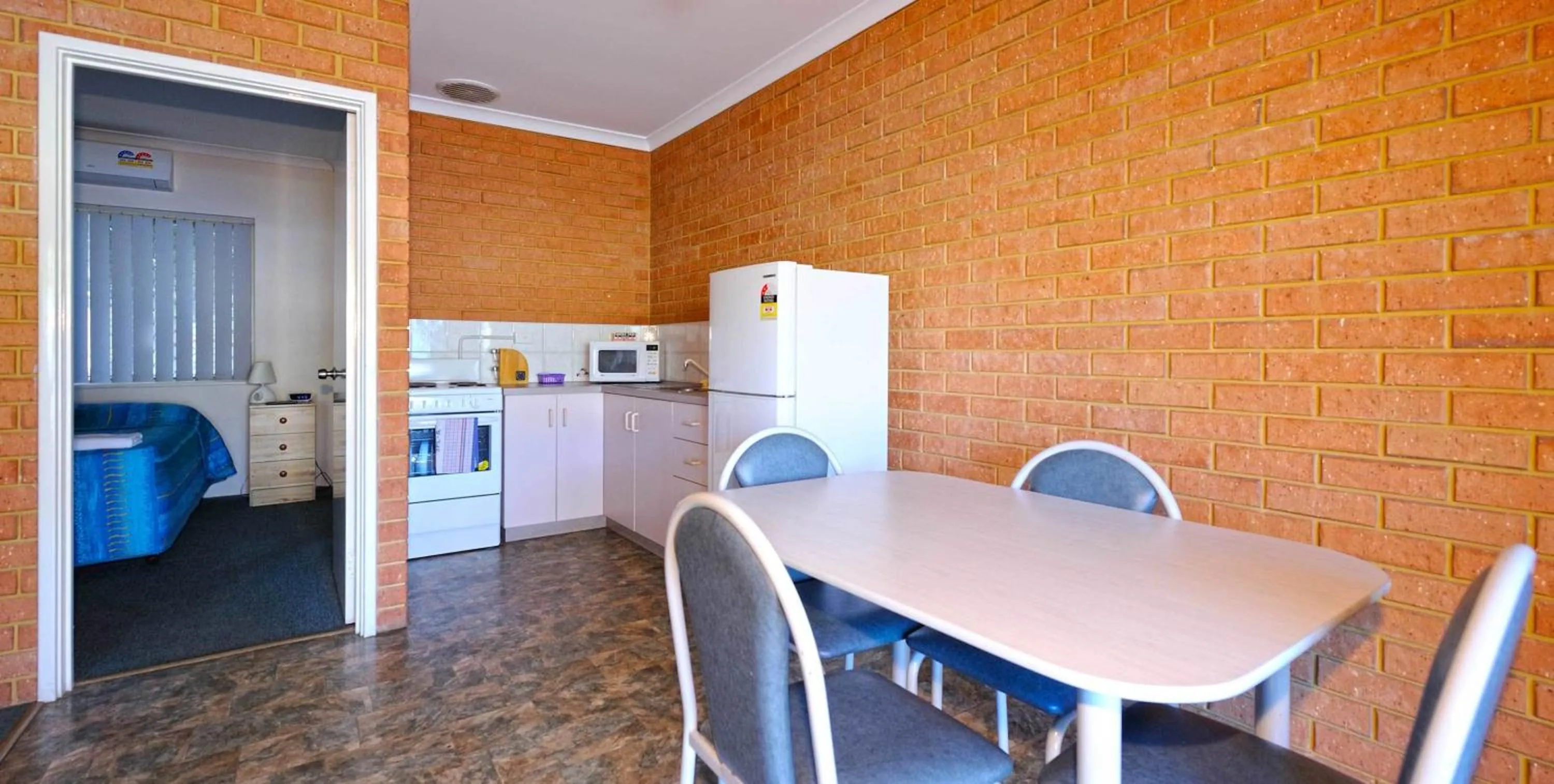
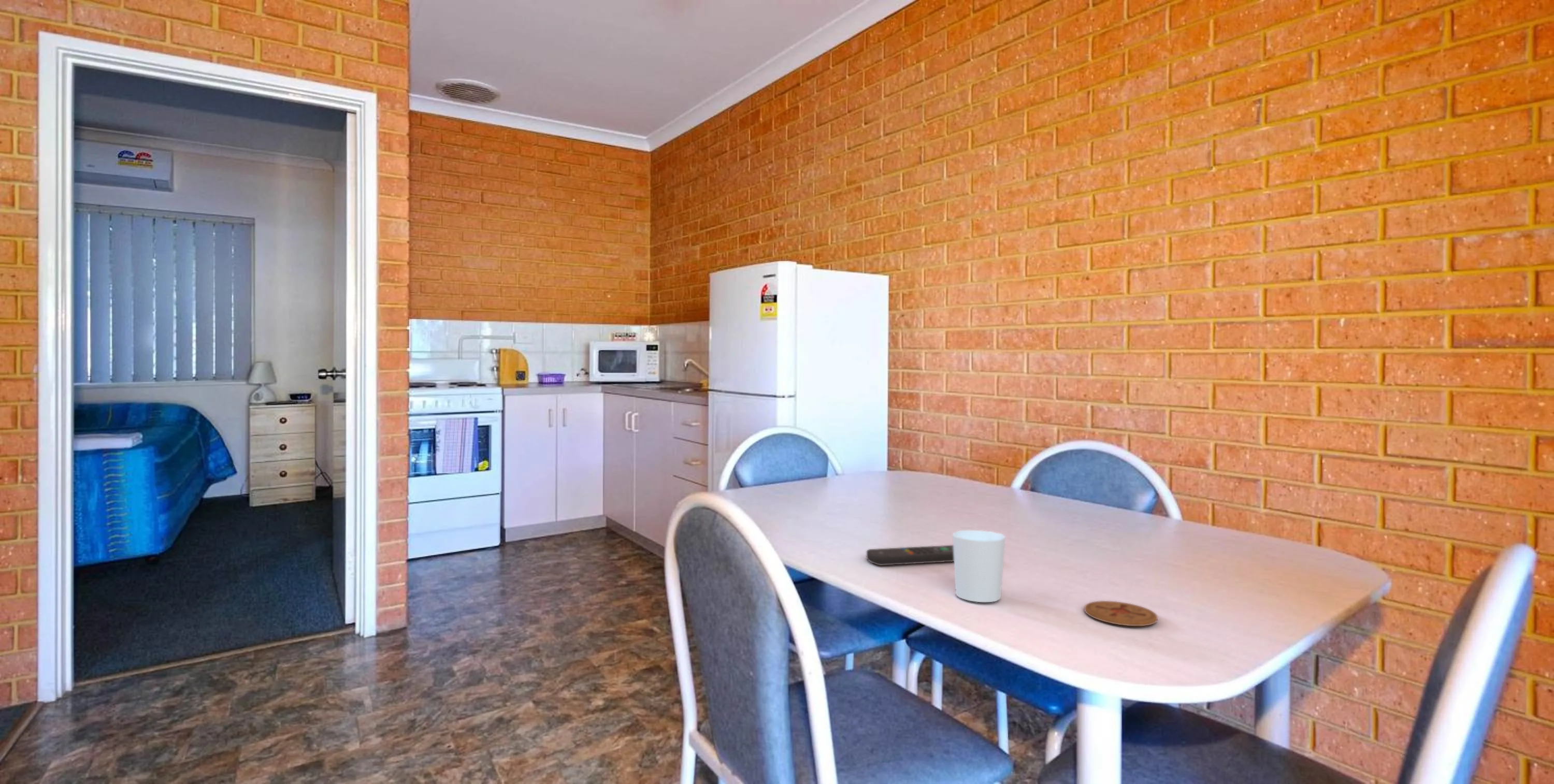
+ remote control [866,545,954,566]
+ coaster [1084,600,1158,627]
+ cup [952,530,1005,603]
